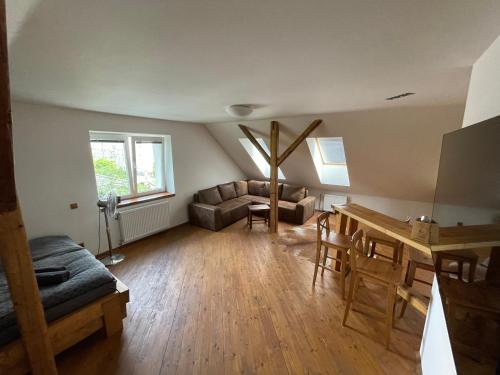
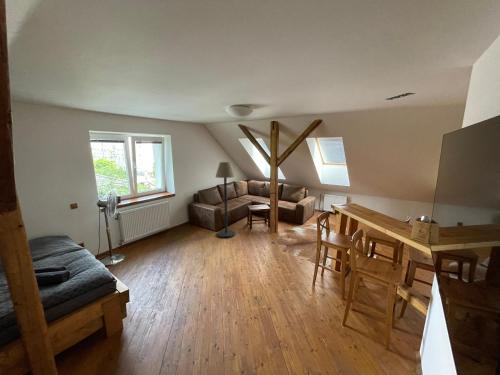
+ floor lamp [214,161,236,238]
